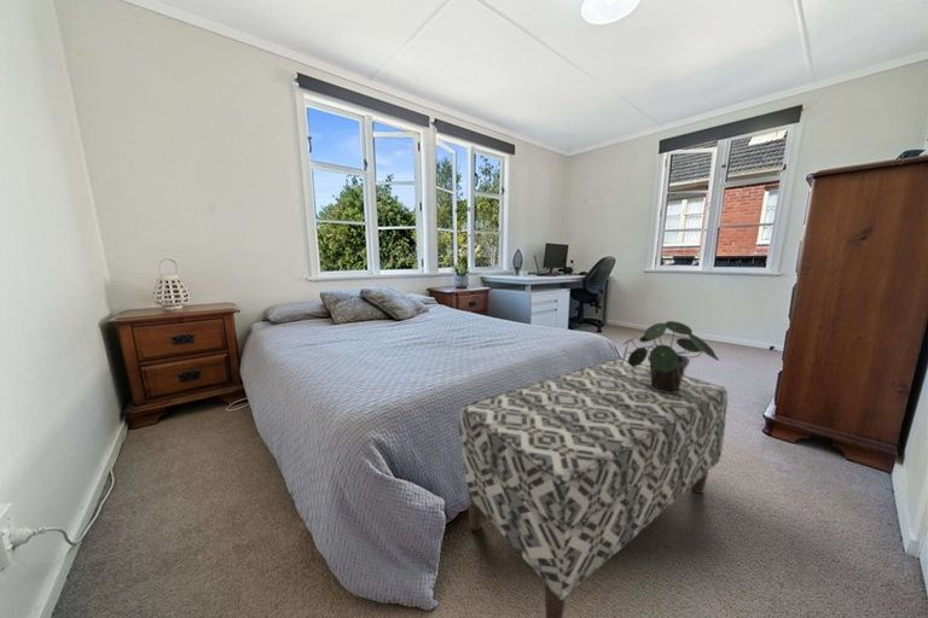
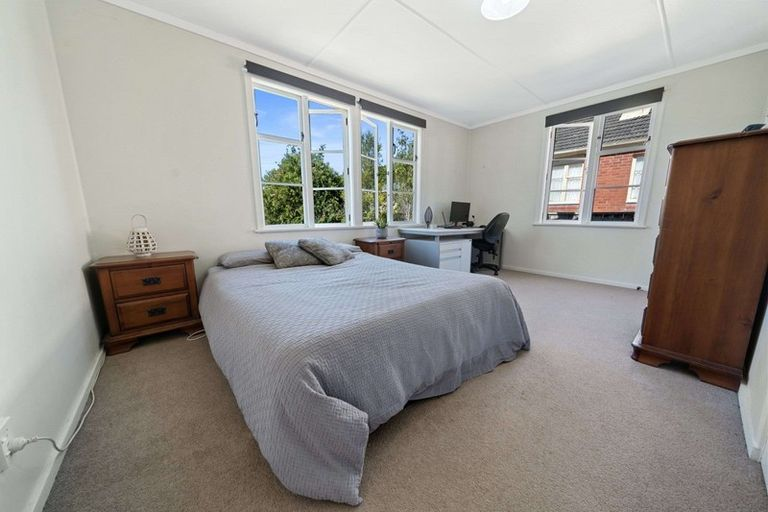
- potted plant [621,320,720,392]
- bench [458,357,729,618]
